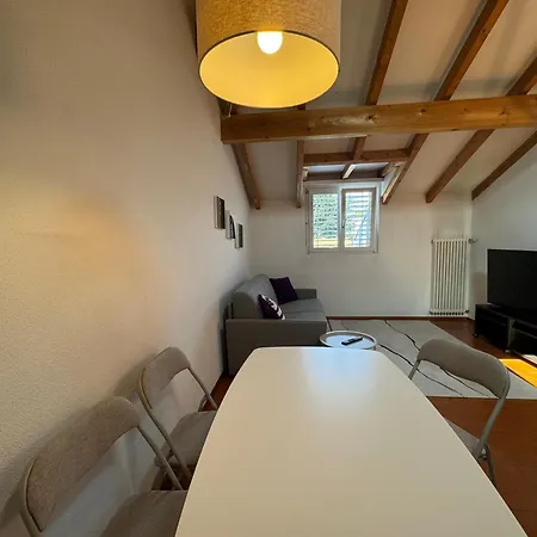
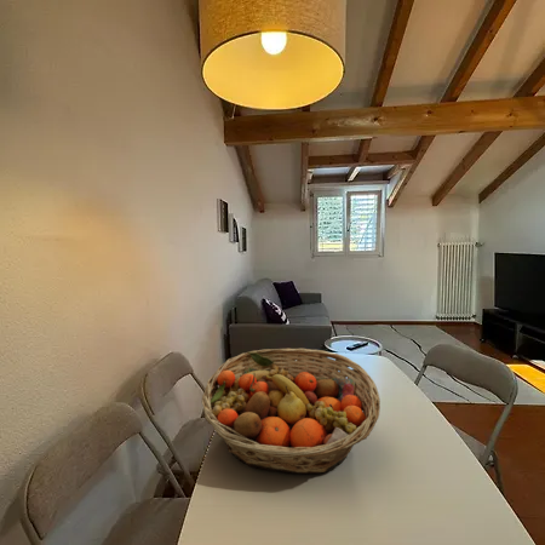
+ fruit basket [200,348,382,475]
